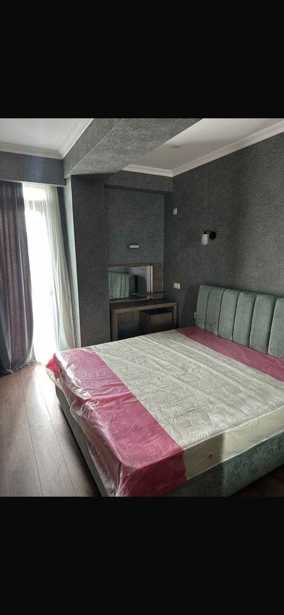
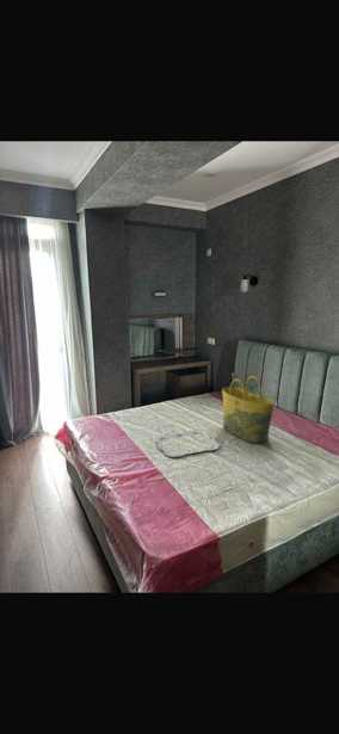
+ tote bag [221,375,276,445]
+ serving tray [155,430,221,458]
